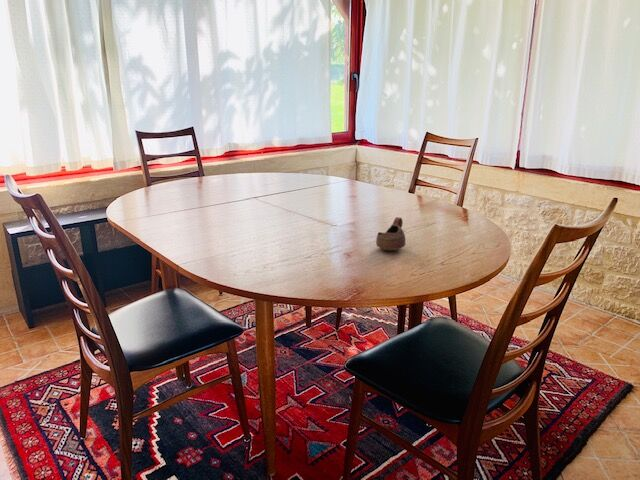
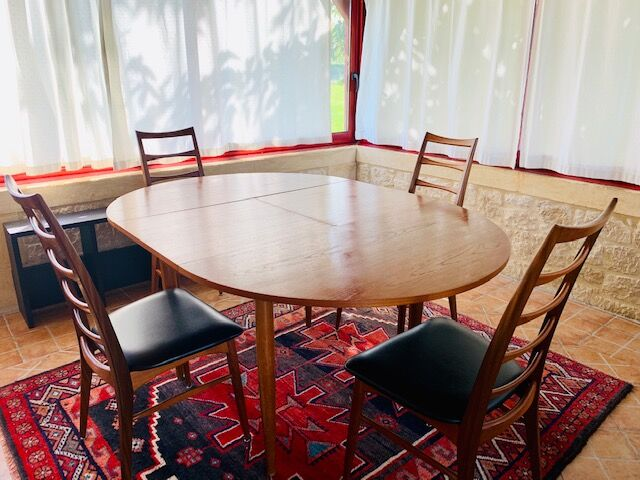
- cup [375,216,407,251]
